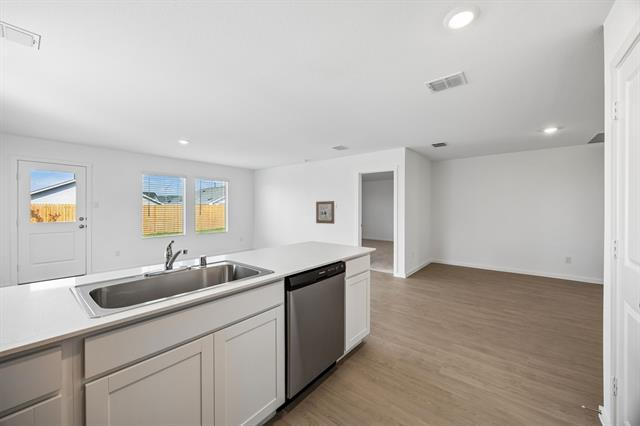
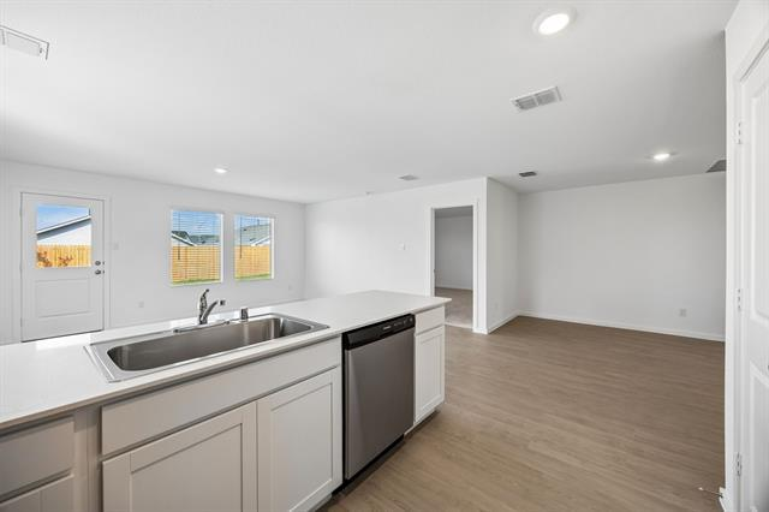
- wall art [315,200,335,225]
